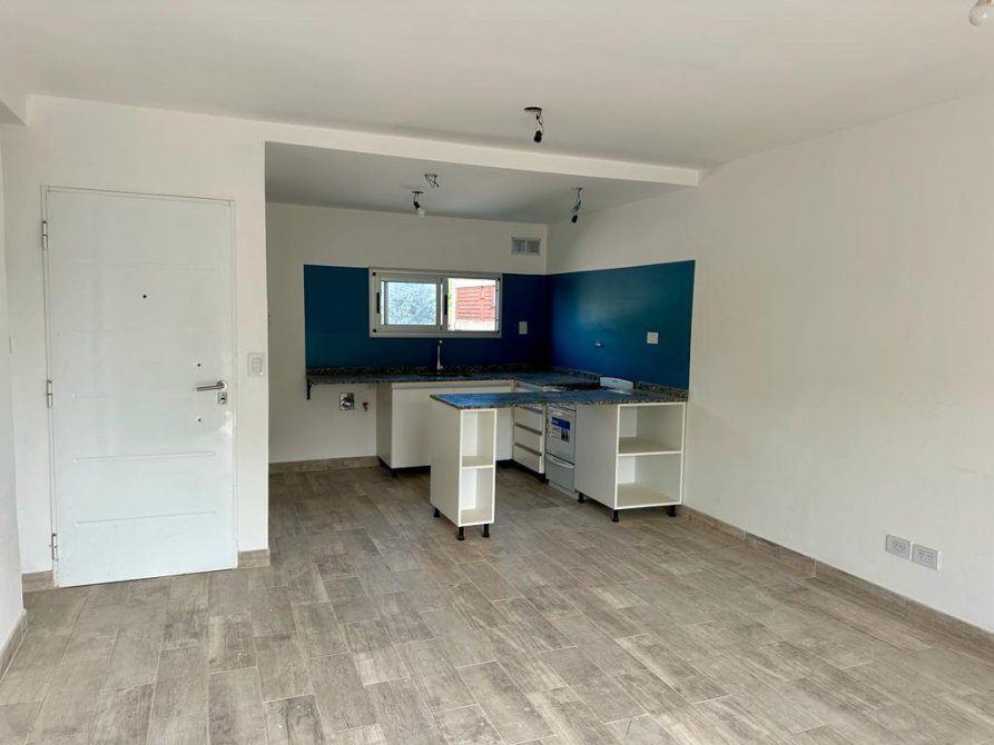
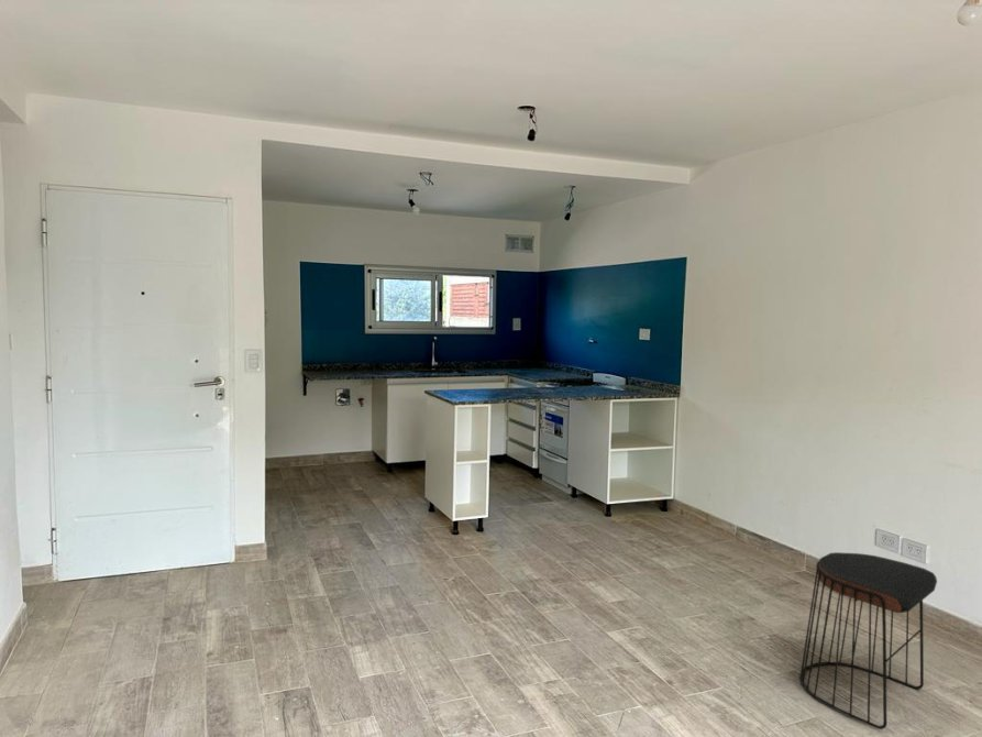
+ stool [798,551,938,730]
